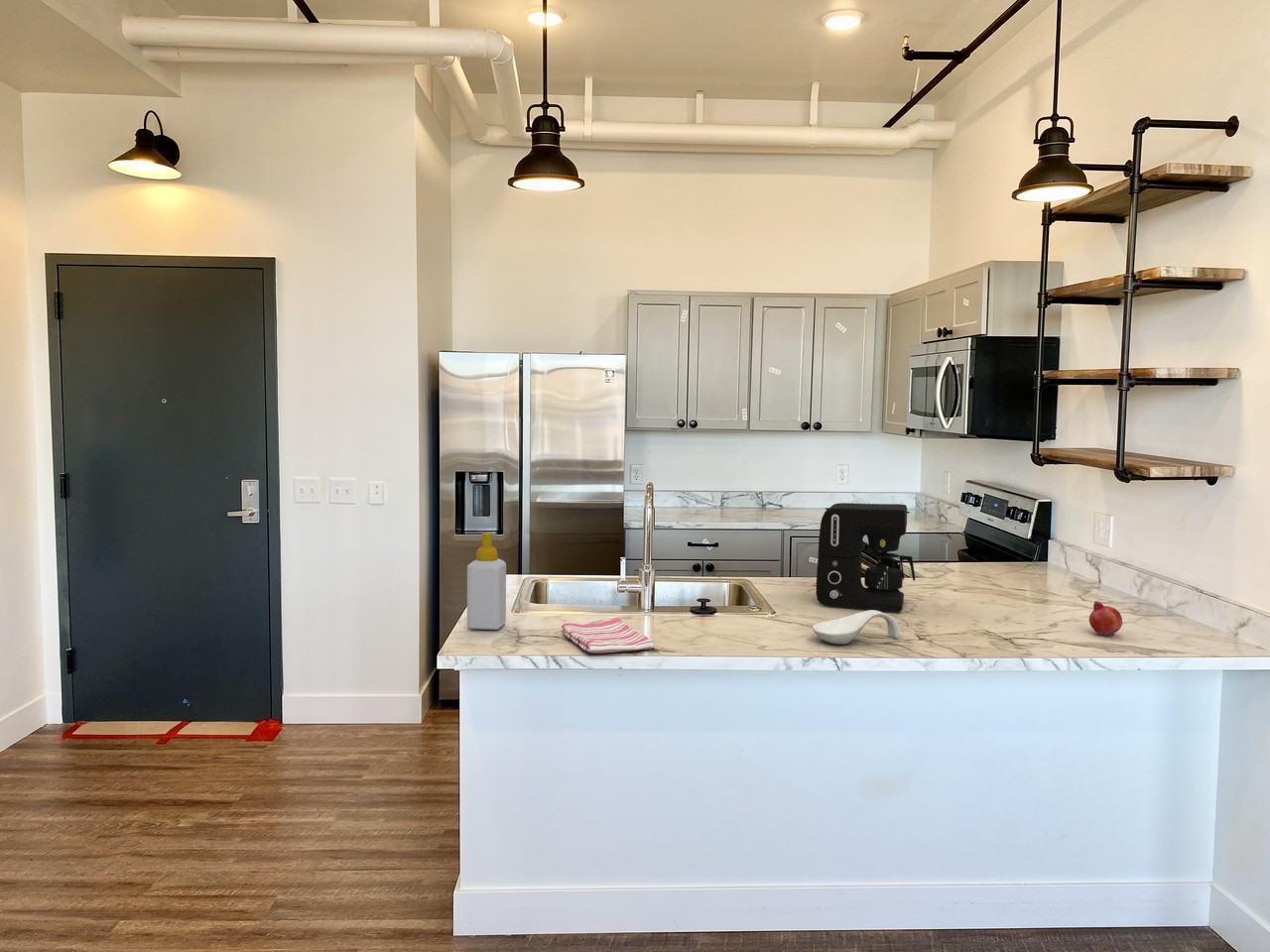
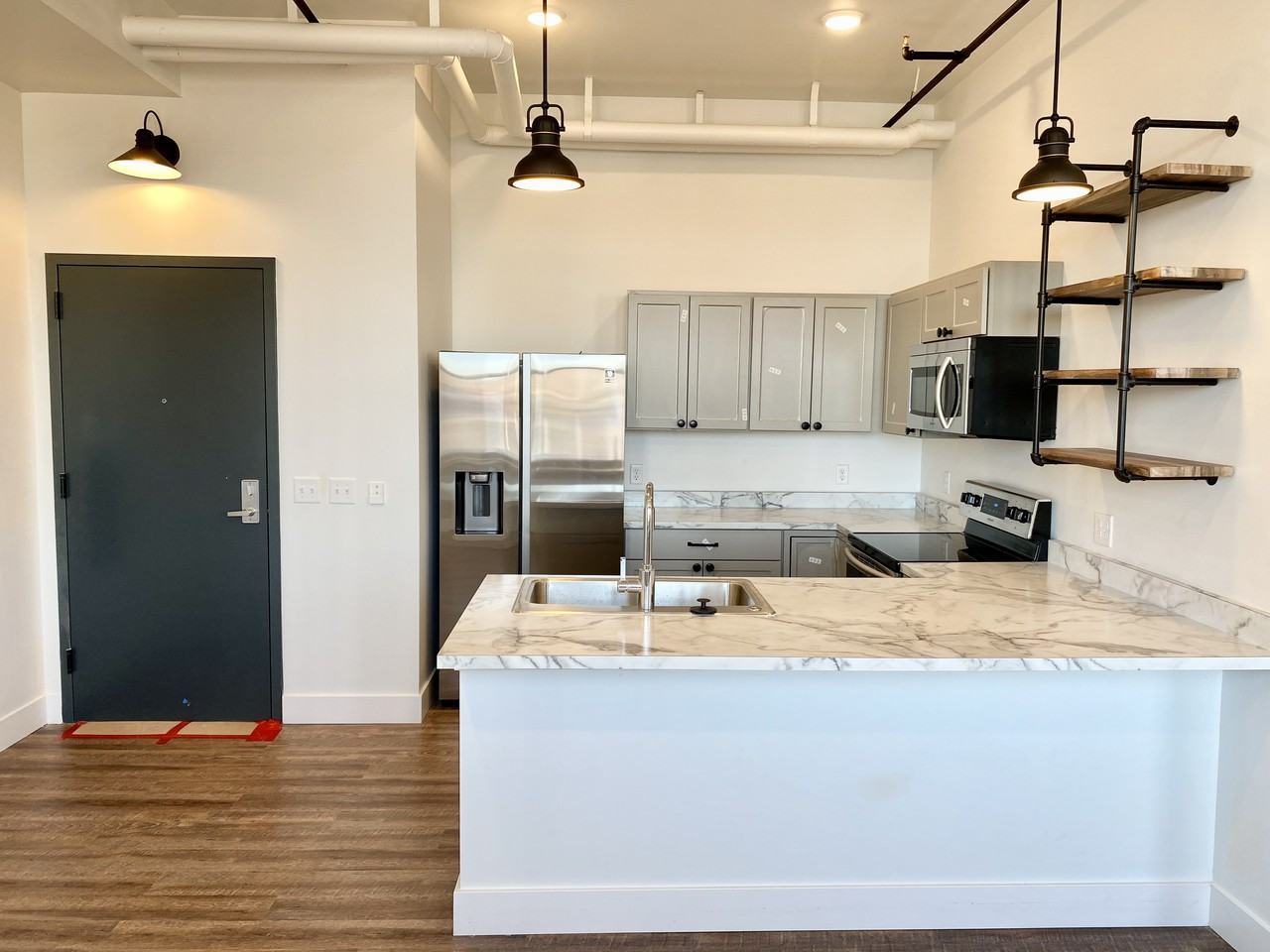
- spoon rest [812,610,901,645]
- dish towel [561,617,655,654]
- fruit [1088,600,1123,637]
- soap bottle [466,532,507,631]
- coffee maker [816,502,916,613]
